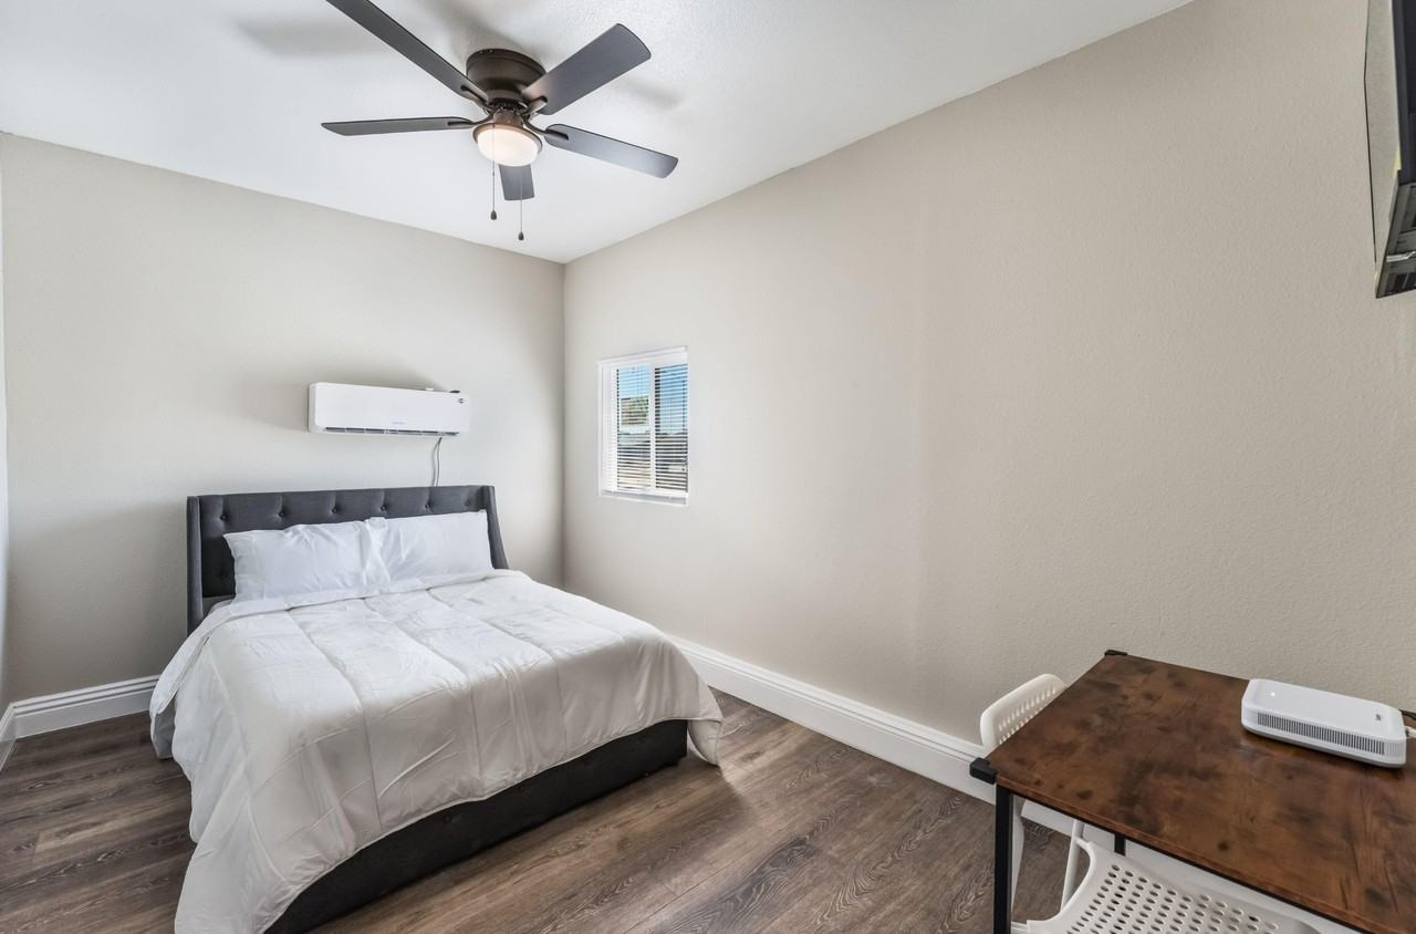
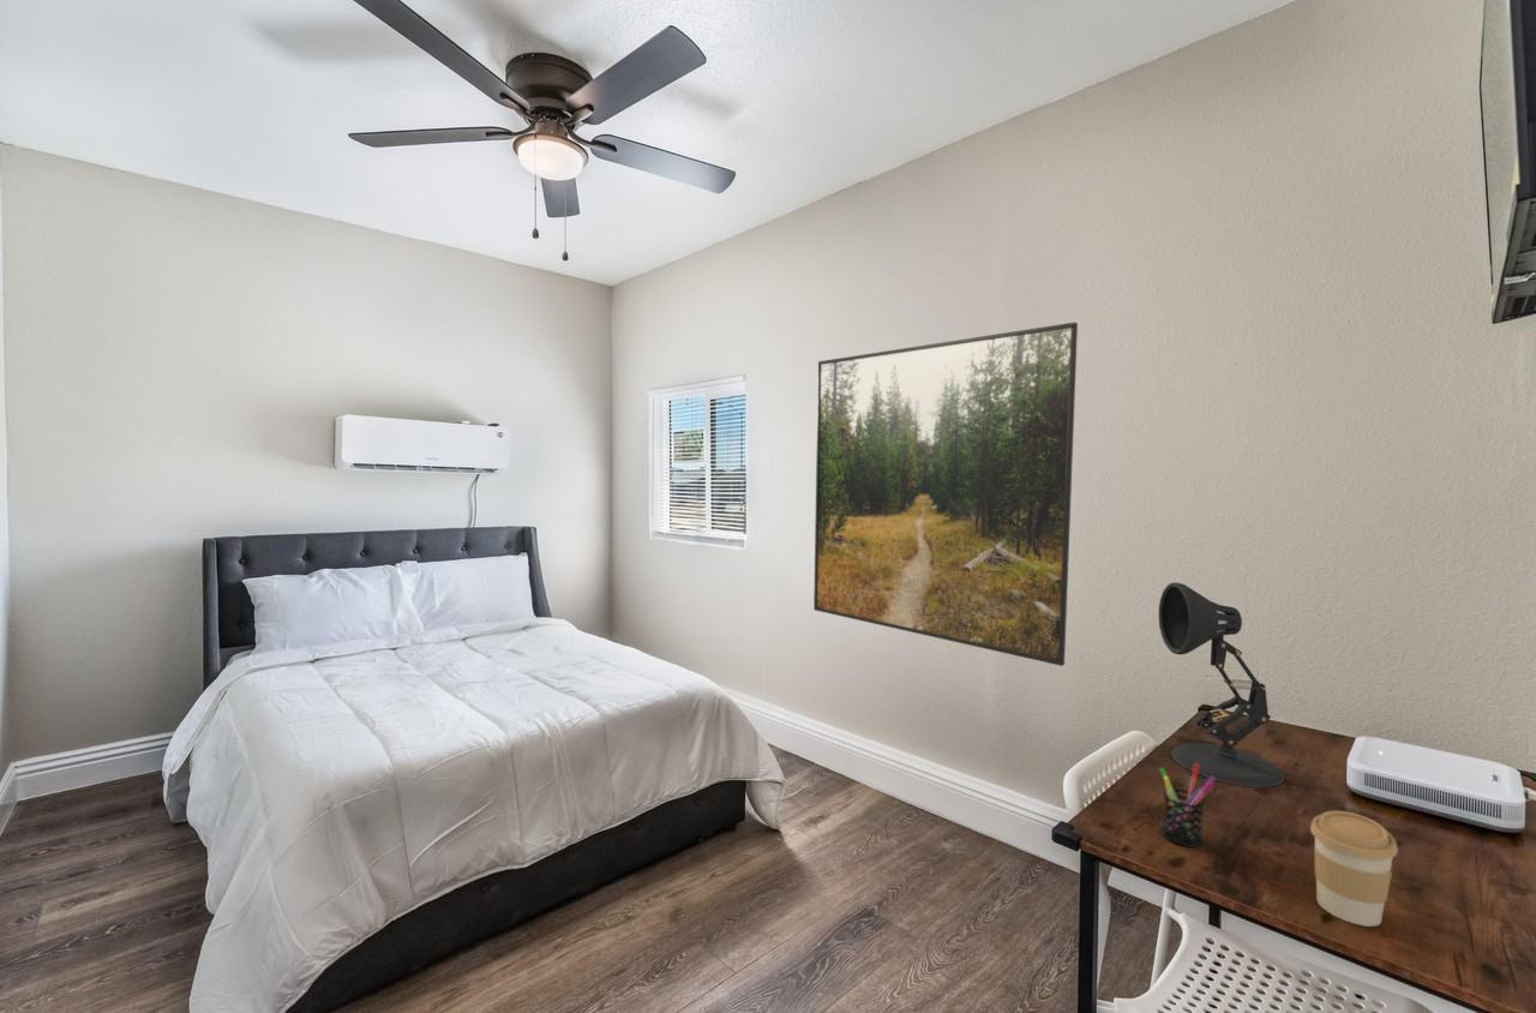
+ desk lamp [1158,581,1285,789]
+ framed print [812,322,1079,667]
+ coffee cup [1309,810,1399,928]
+ pen holder [1158,763,1216,847]
